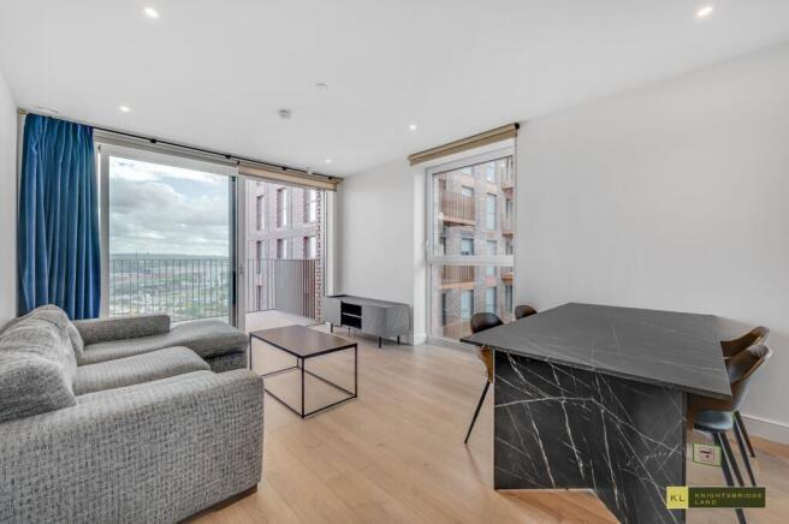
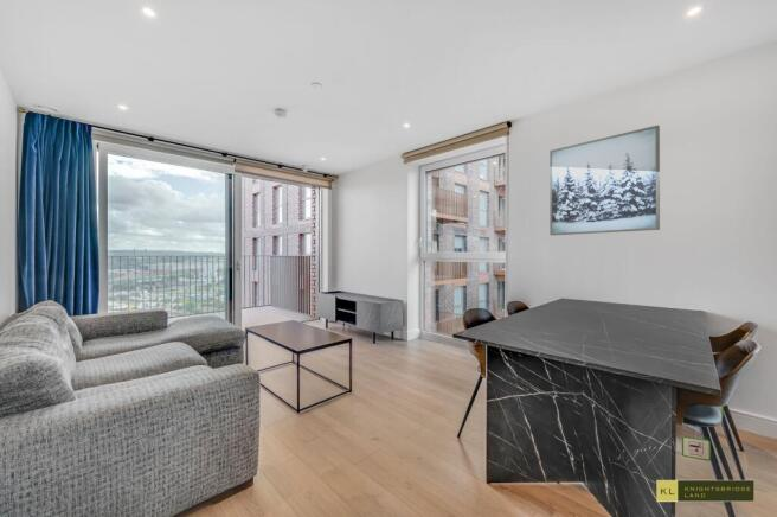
+ wall art [548,125,661,236]
